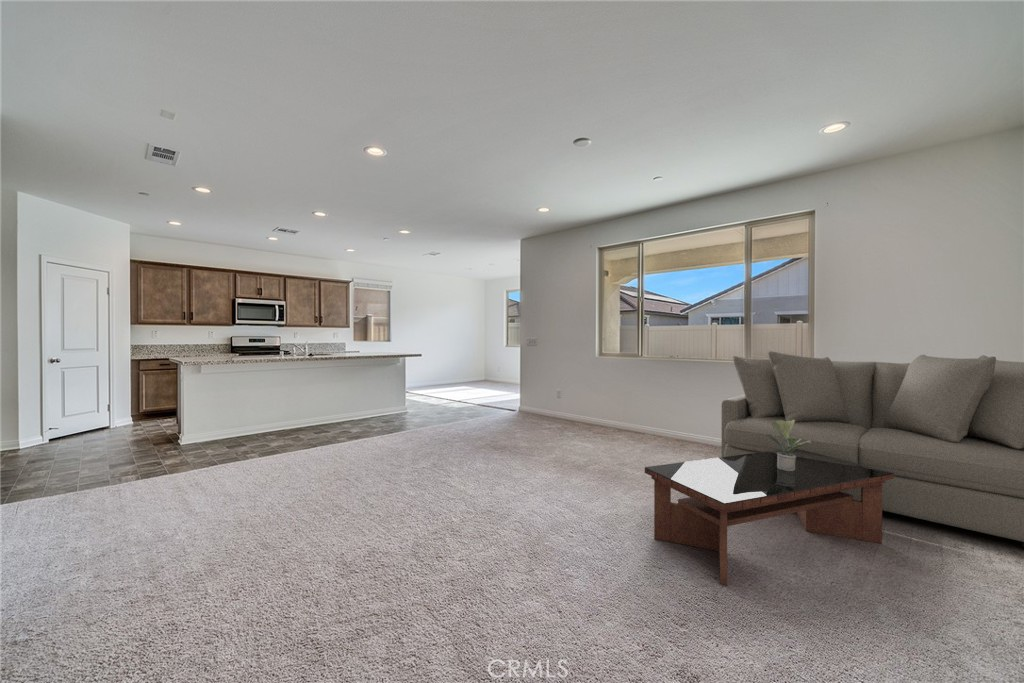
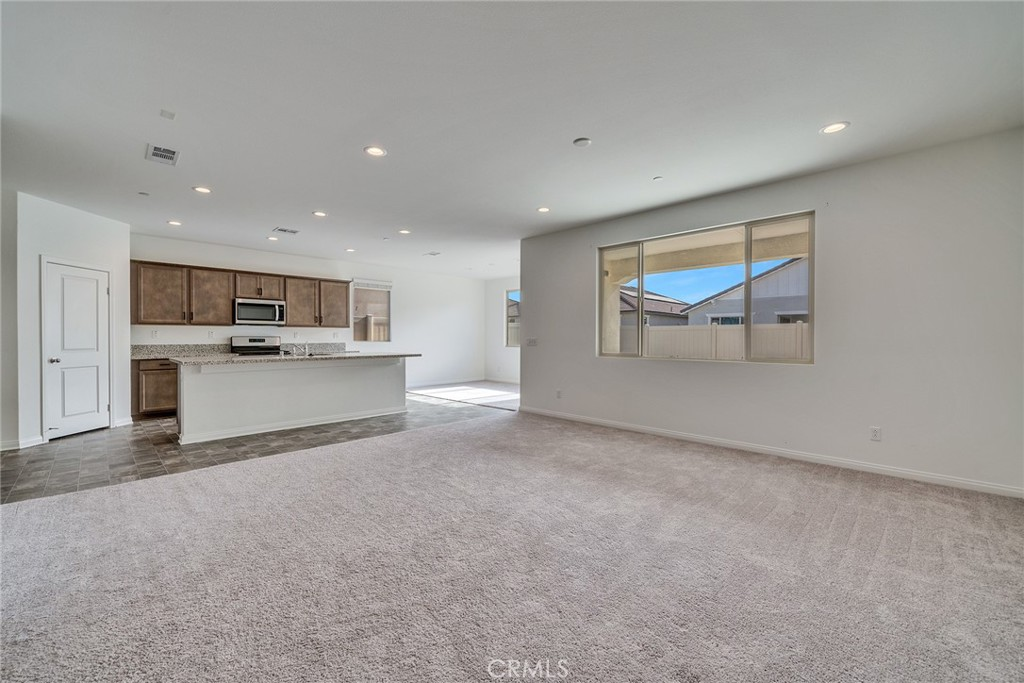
- coffee table [644,448,894,586]
- sofa [720,350,1024,548]
- potted plant [767,420,811,471]
